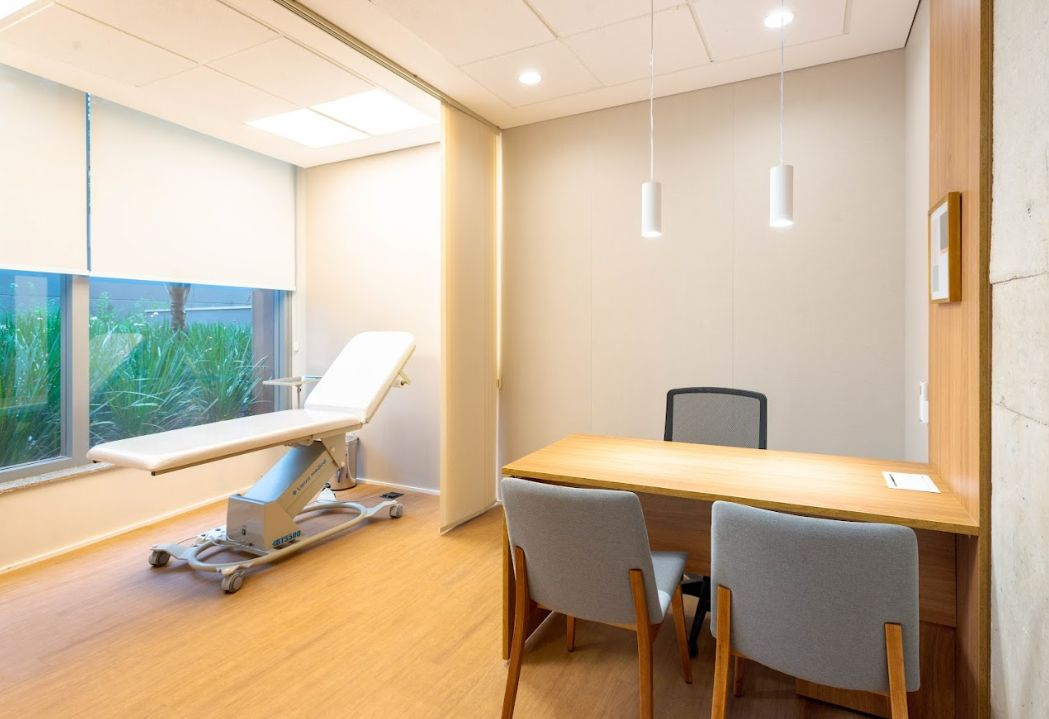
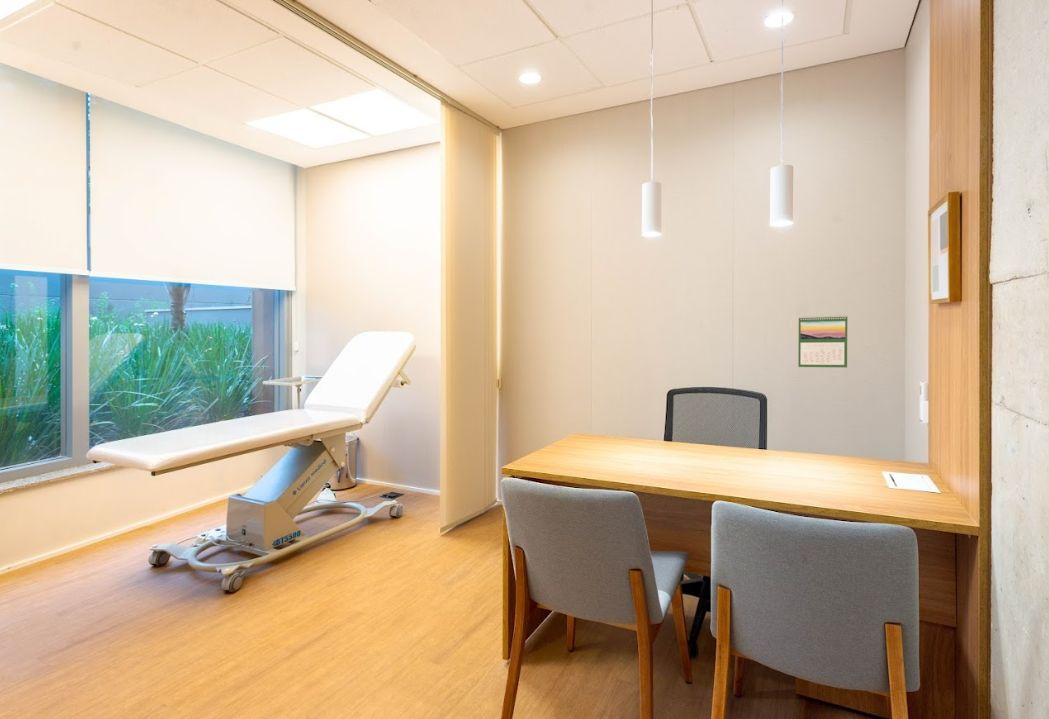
+ calendar [797,314,848,368]
